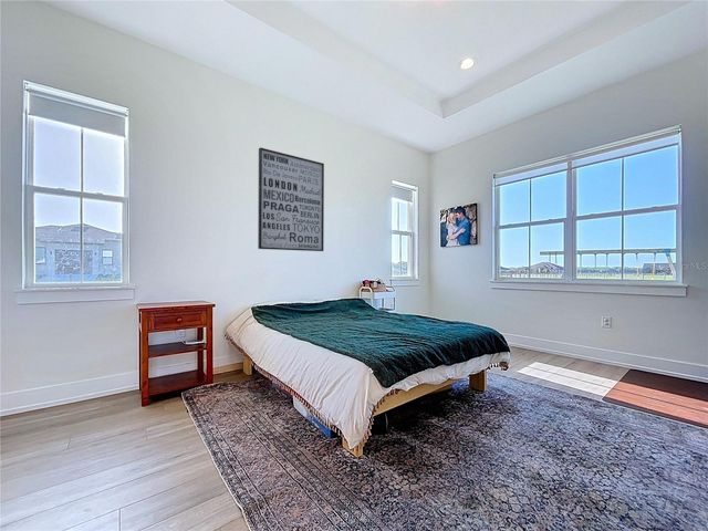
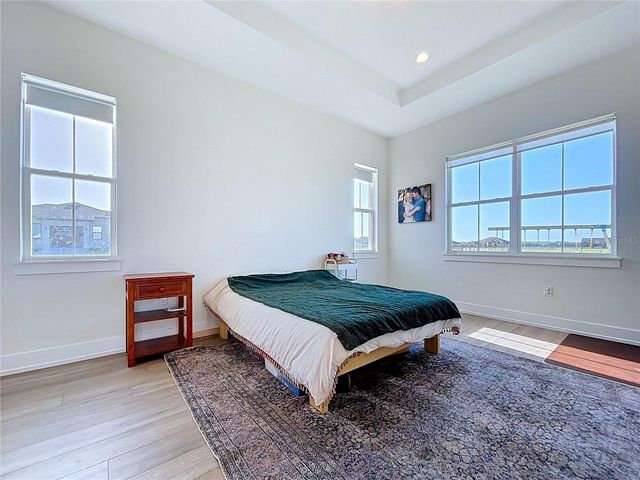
- wall art [257,146,325,252]
